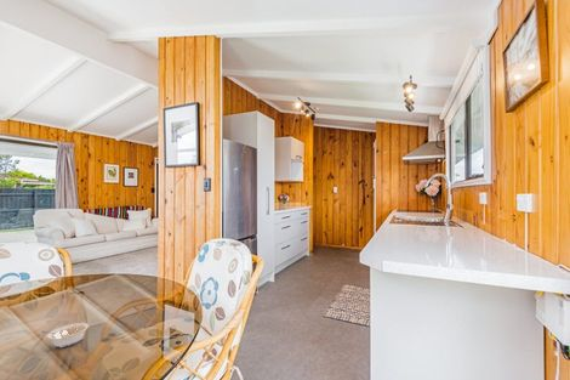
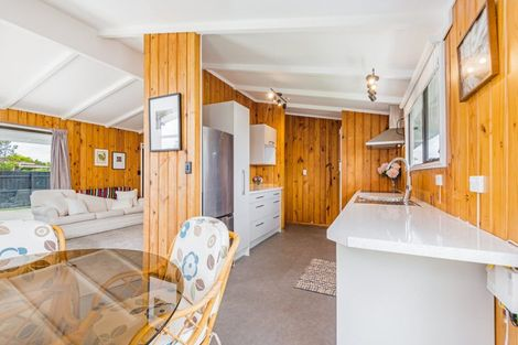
- legume [40,322,90,348]
